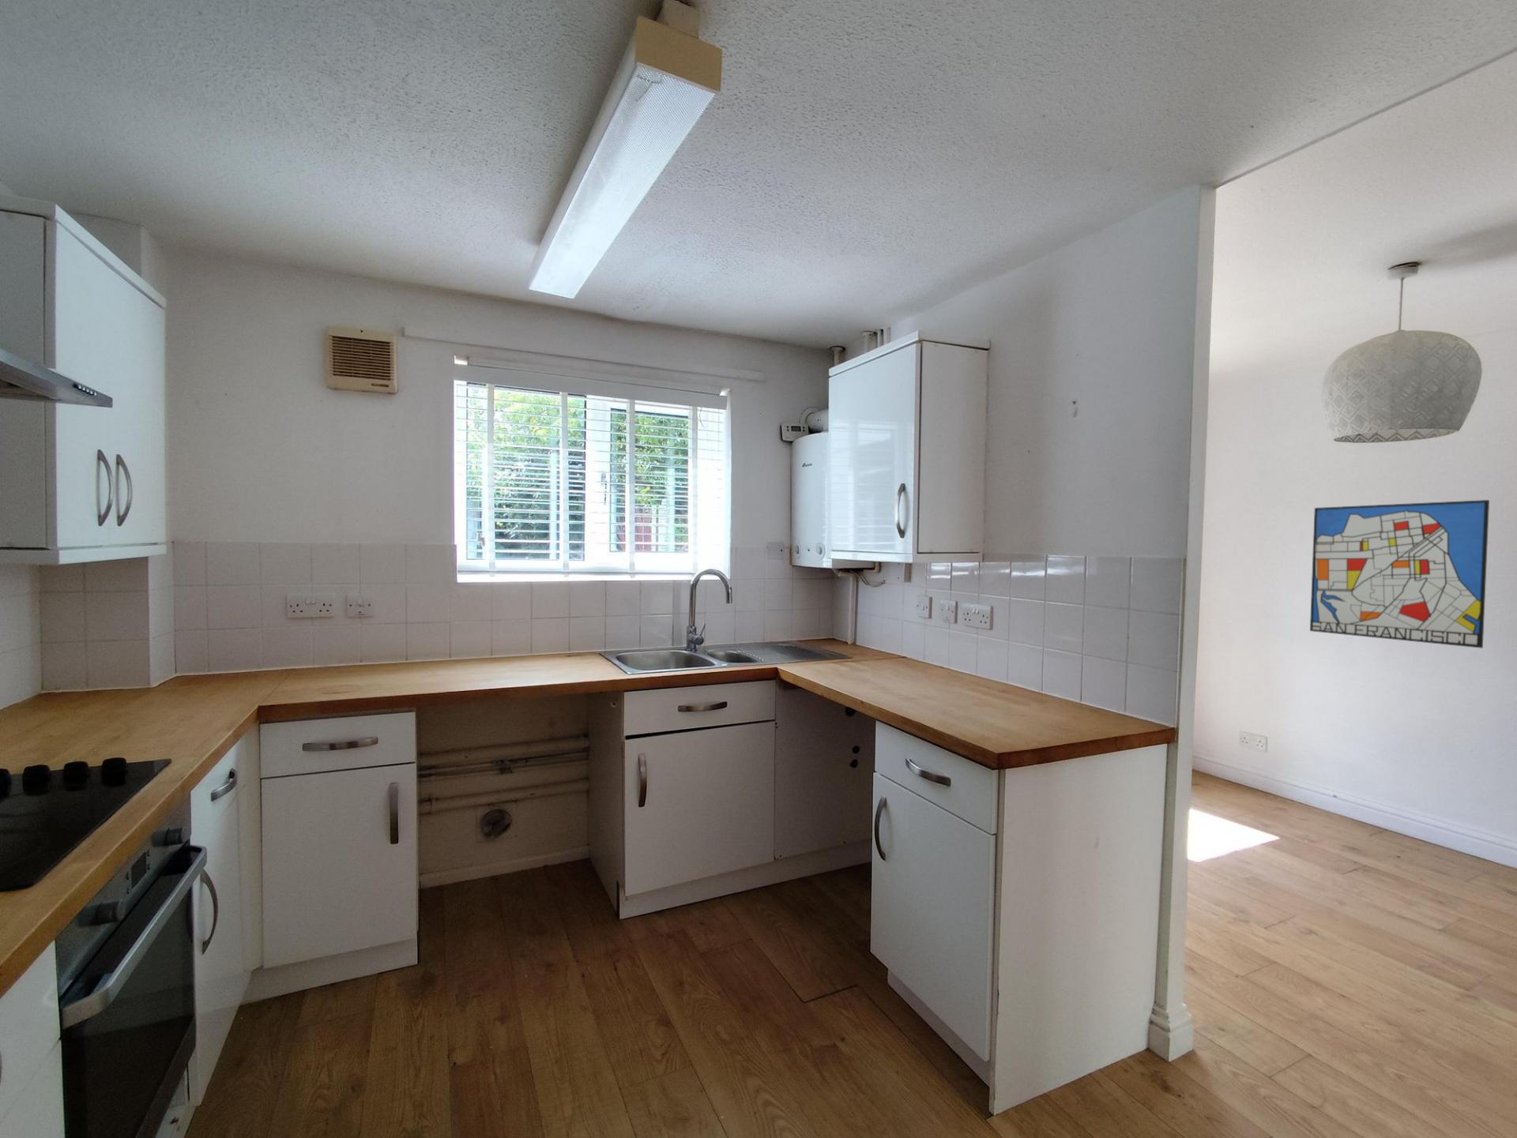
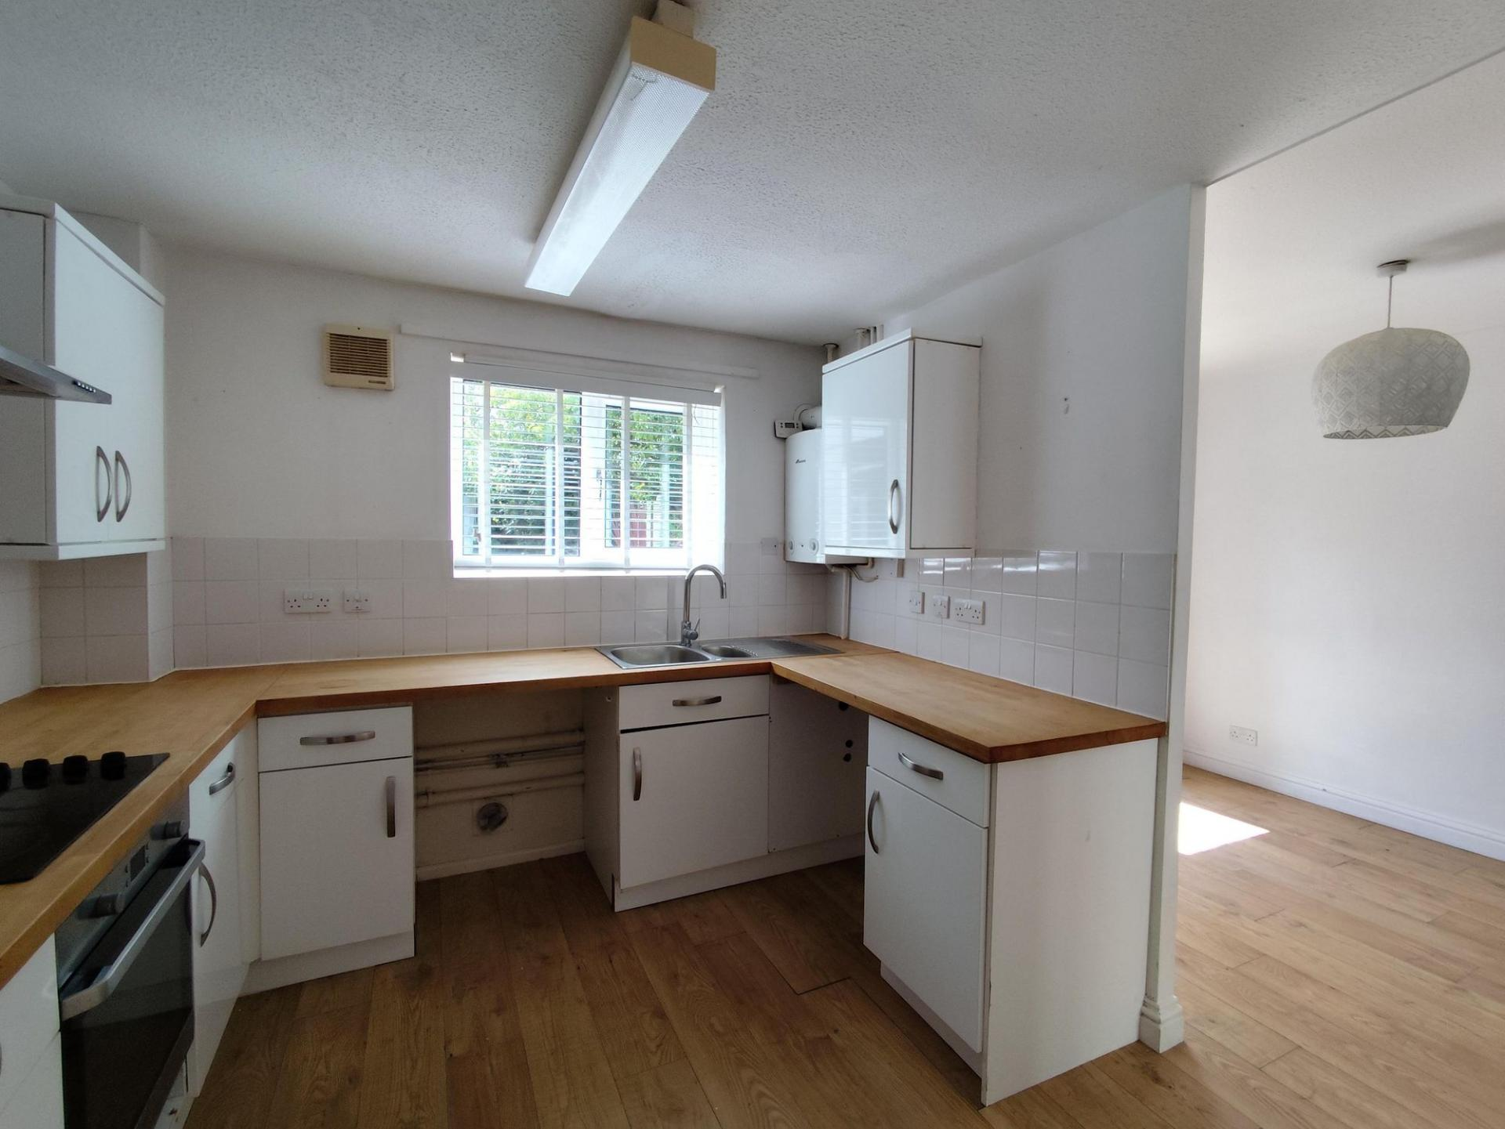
- wall art [1309,500,1491,649]
